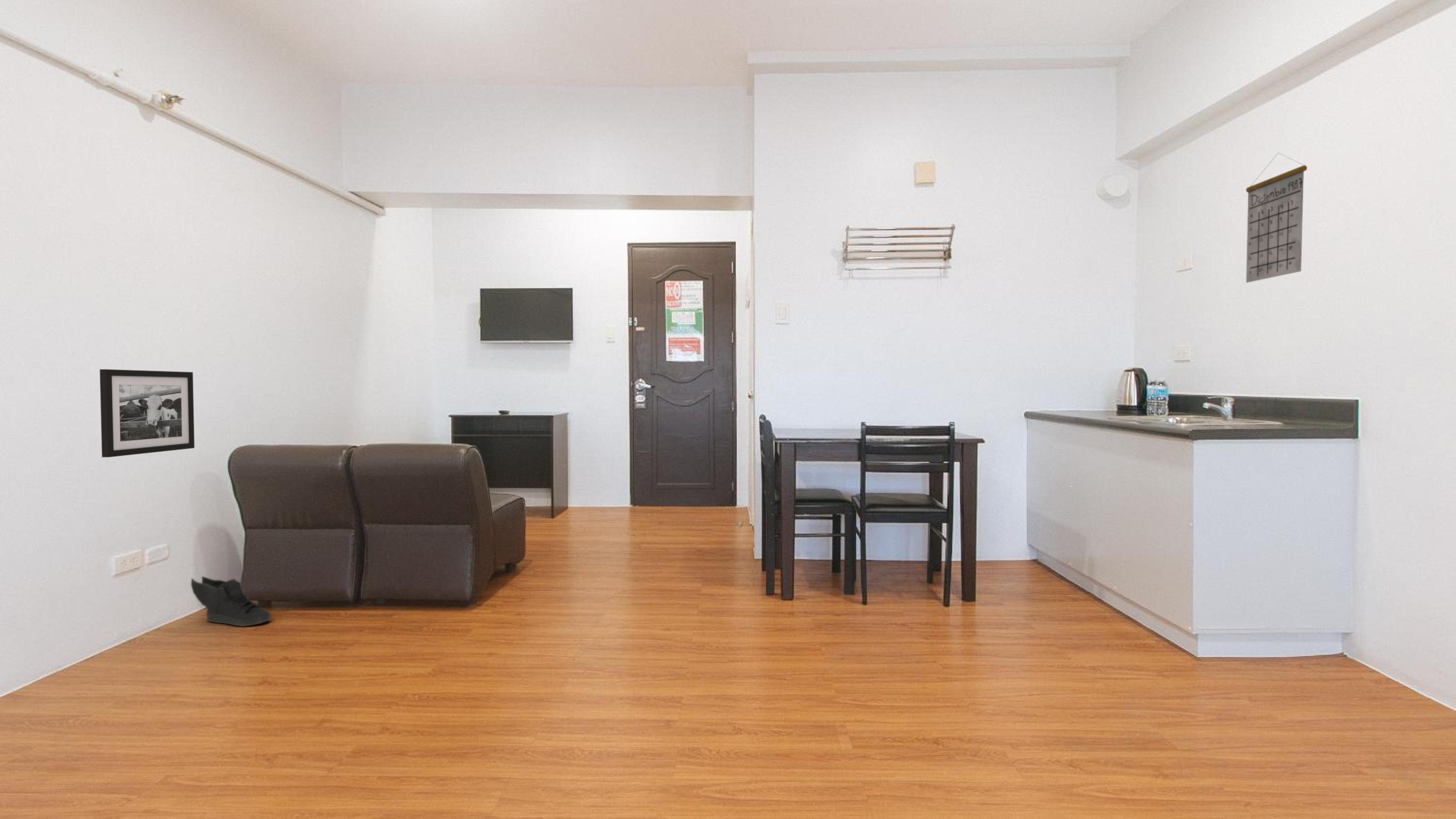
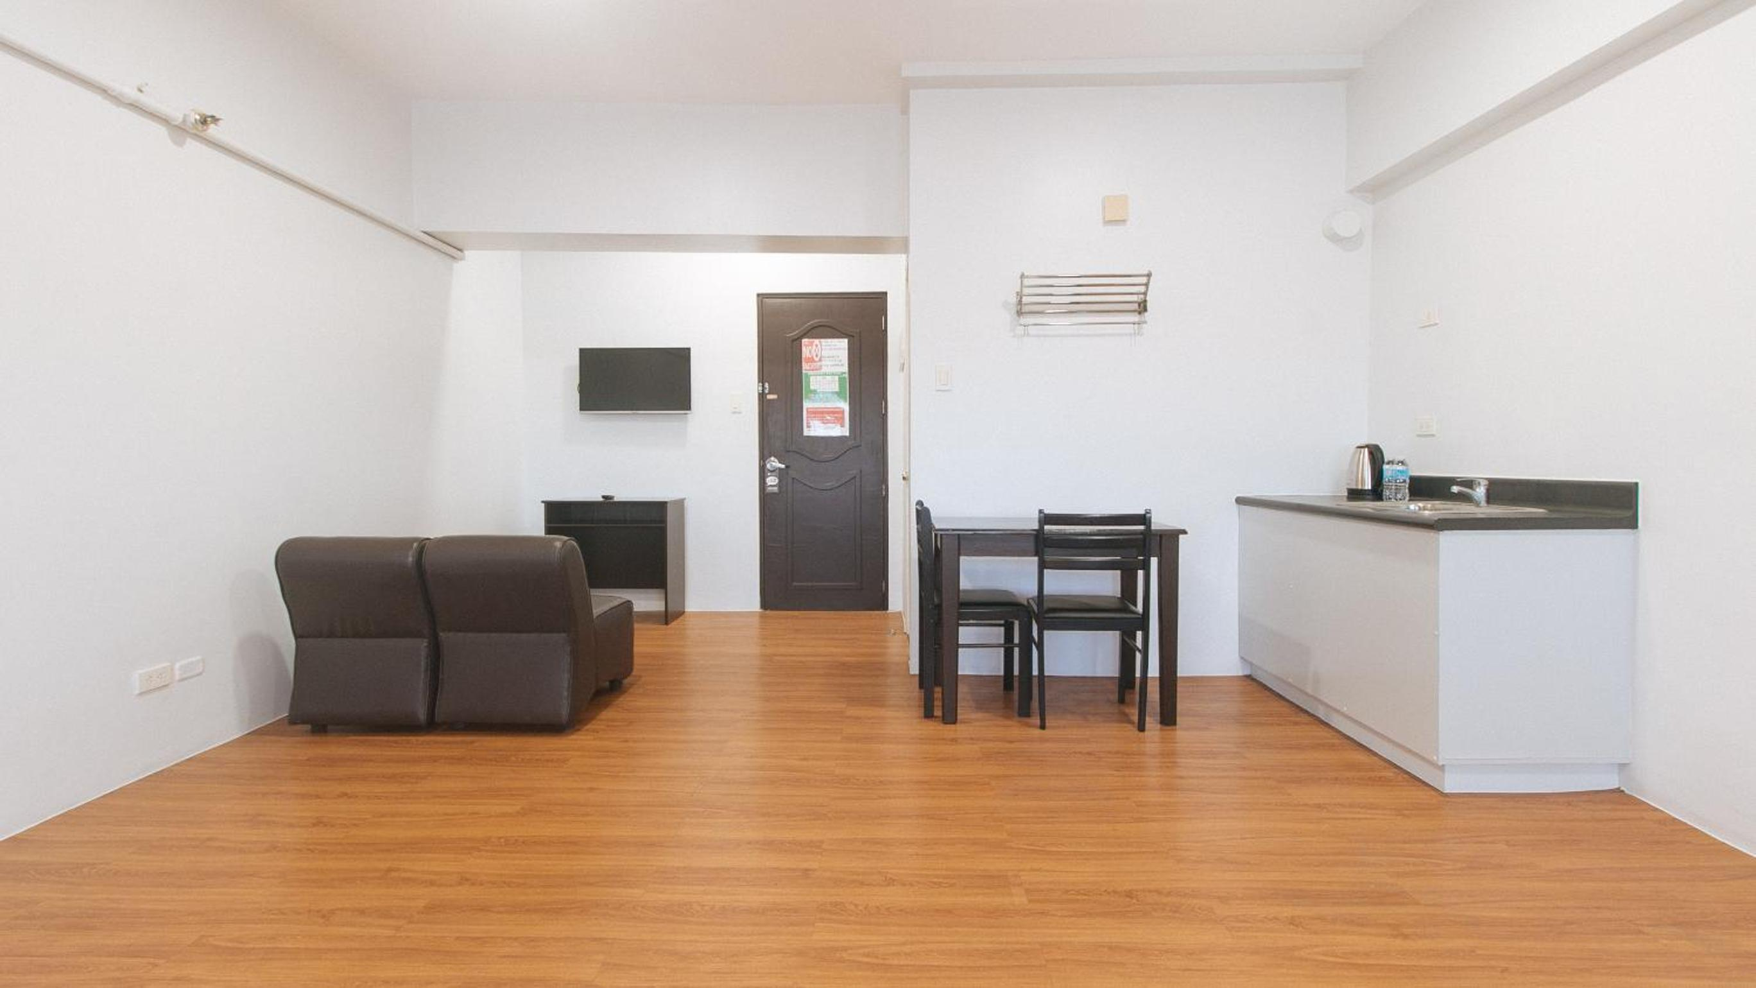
- picture frame [99,369,195,458]
- calendar [1245,152,1308,283]
- sneaker [191,576,271,627]
